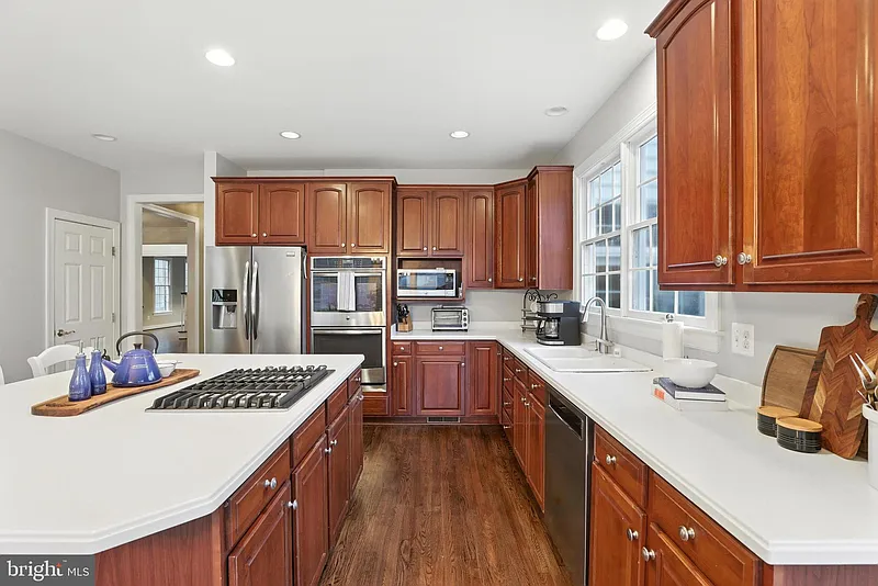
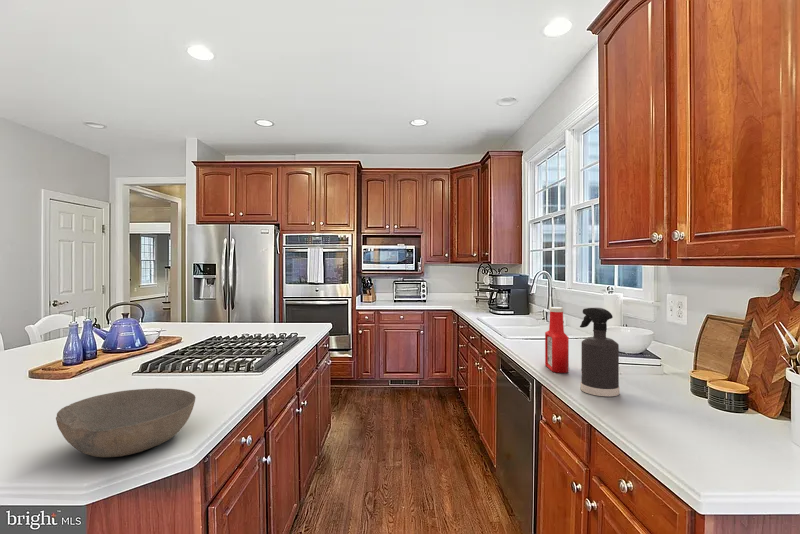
+ soap bottle [544,306,570,374]
+ spray bottle [579,307,621,397]
+ bowl [55,387,197,458]
